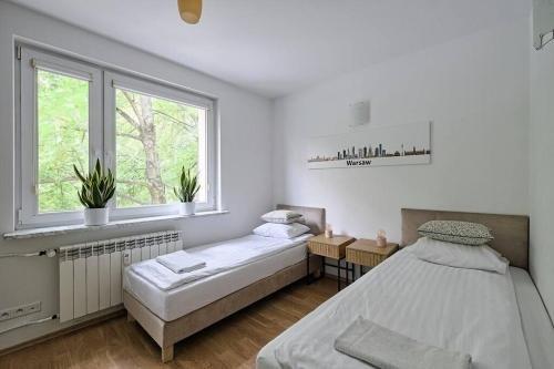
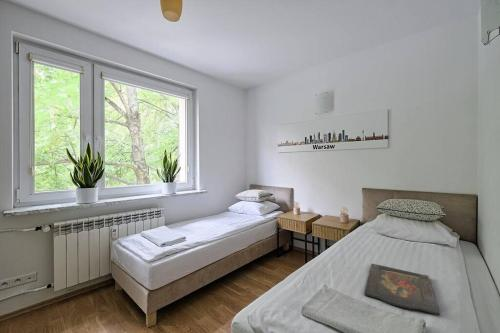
+ tray [363,263,441,316]
